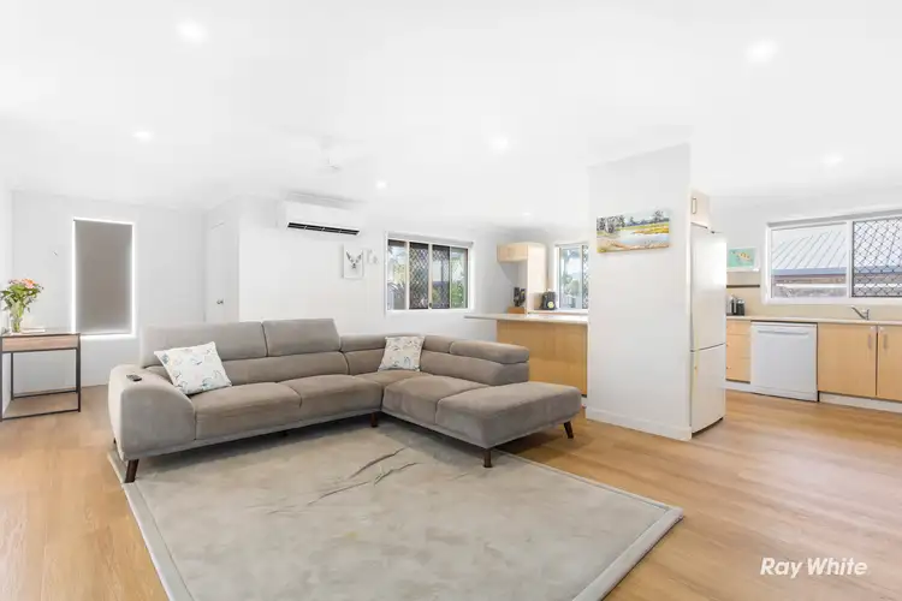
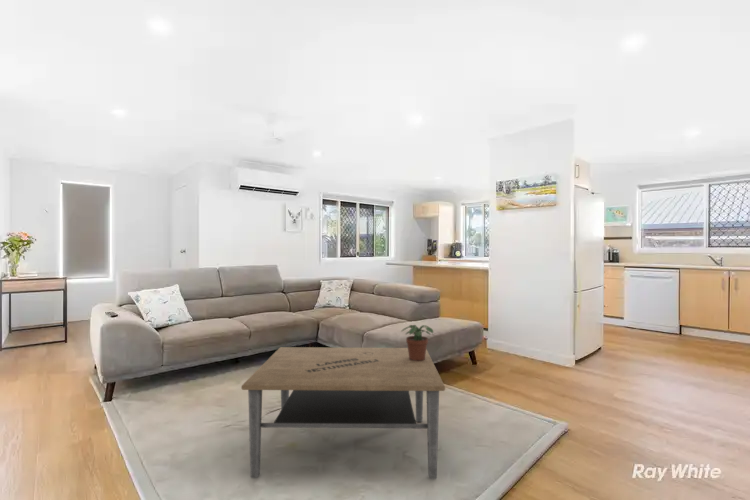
+ potted plant [400,324,434,361]
+ coffee table [240,346,446,480]
